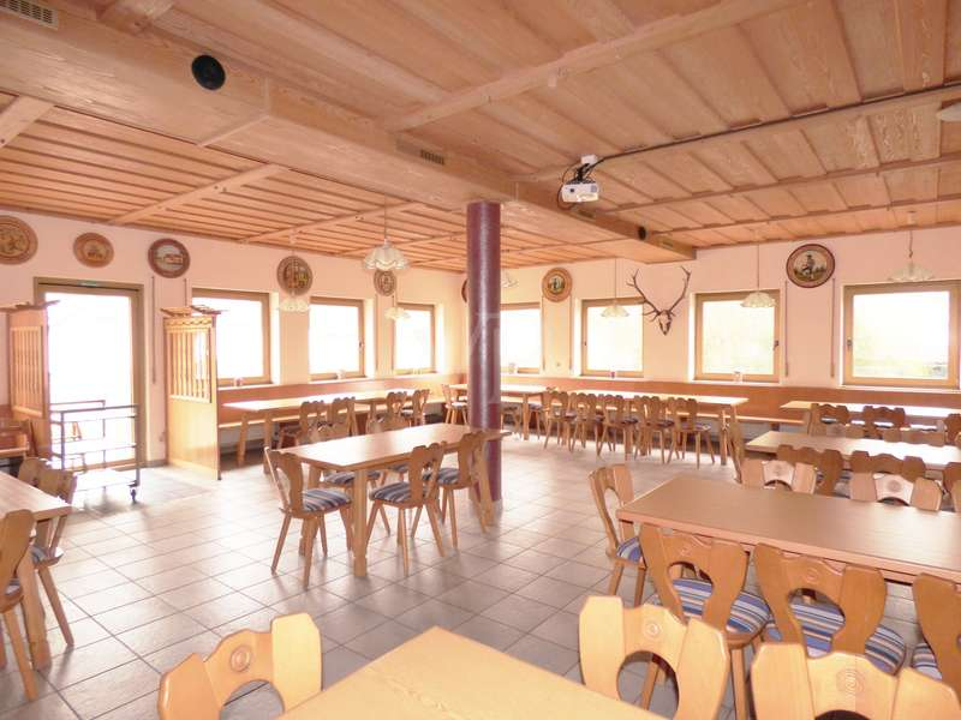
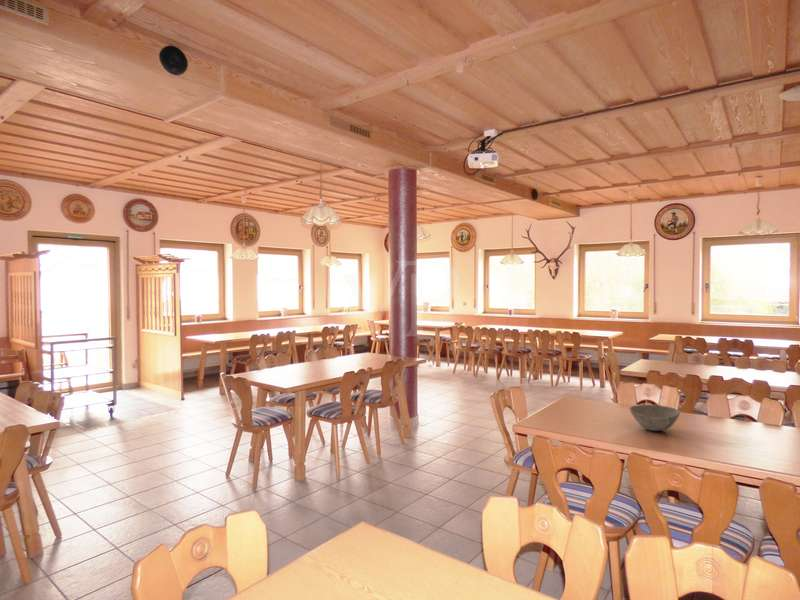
+ bowl [628,404,681,432]
